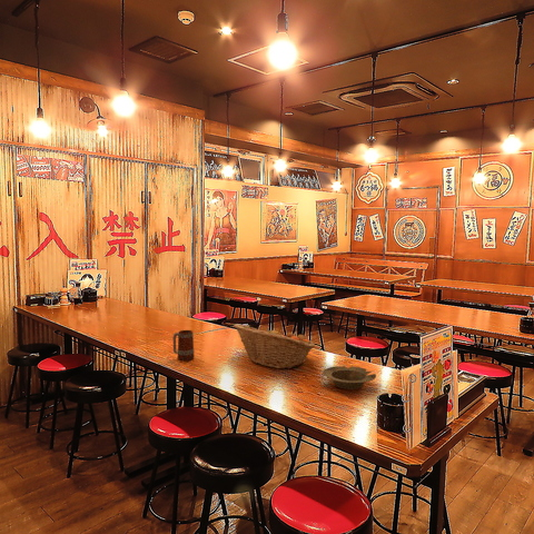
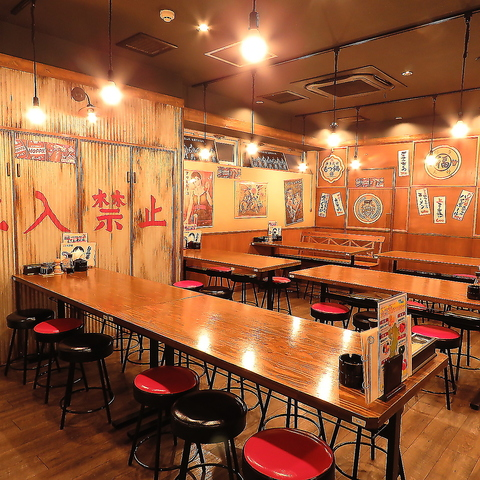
- beer mug [171,329,196,362]
- fruit basket [233,323,316,369]
- bowl [322,365,377,390]
